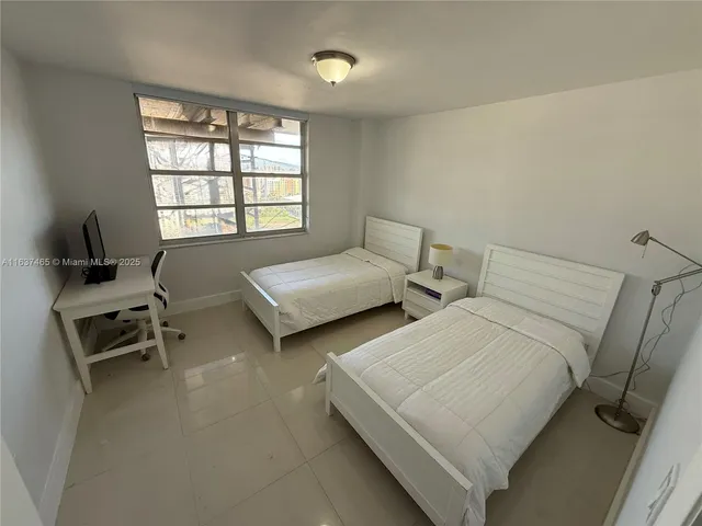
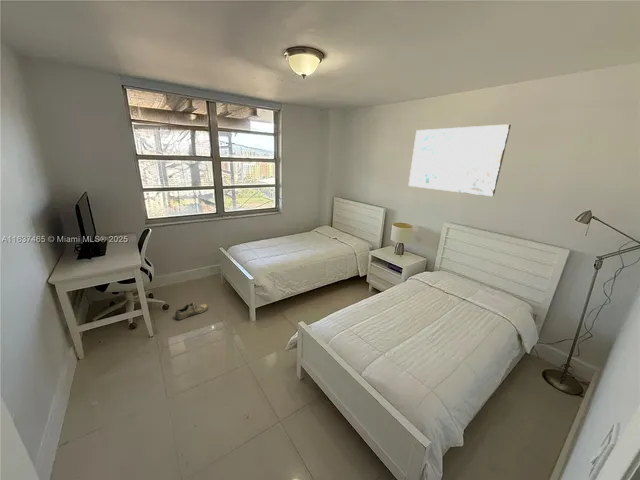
+ shoe [174,301,209,321]
+ wall art [408,123,512,197]
